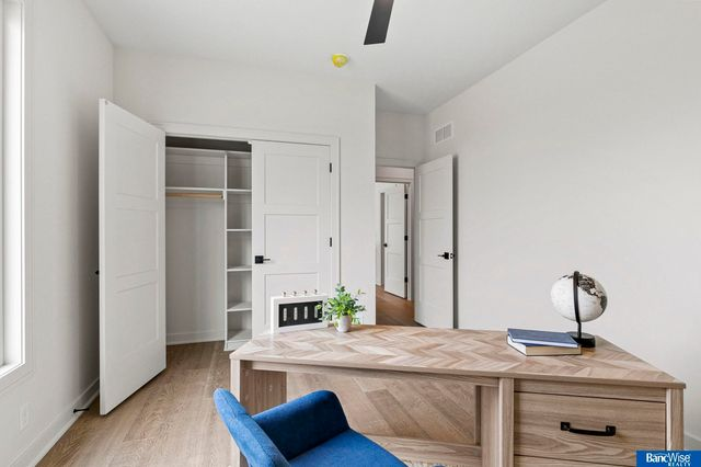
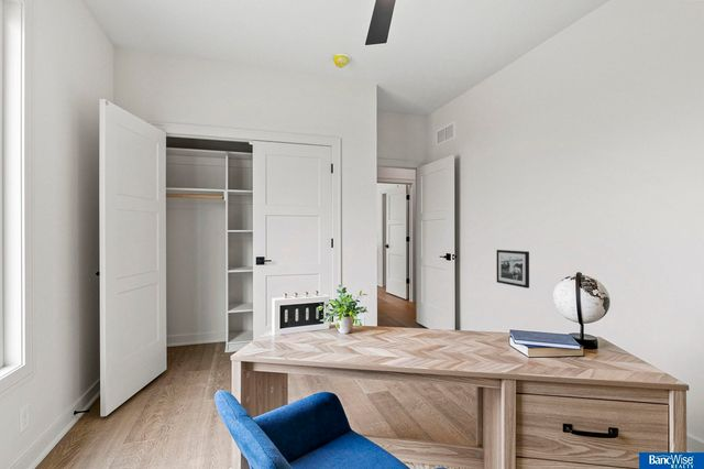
+ picture frame [496,249,530,290]
